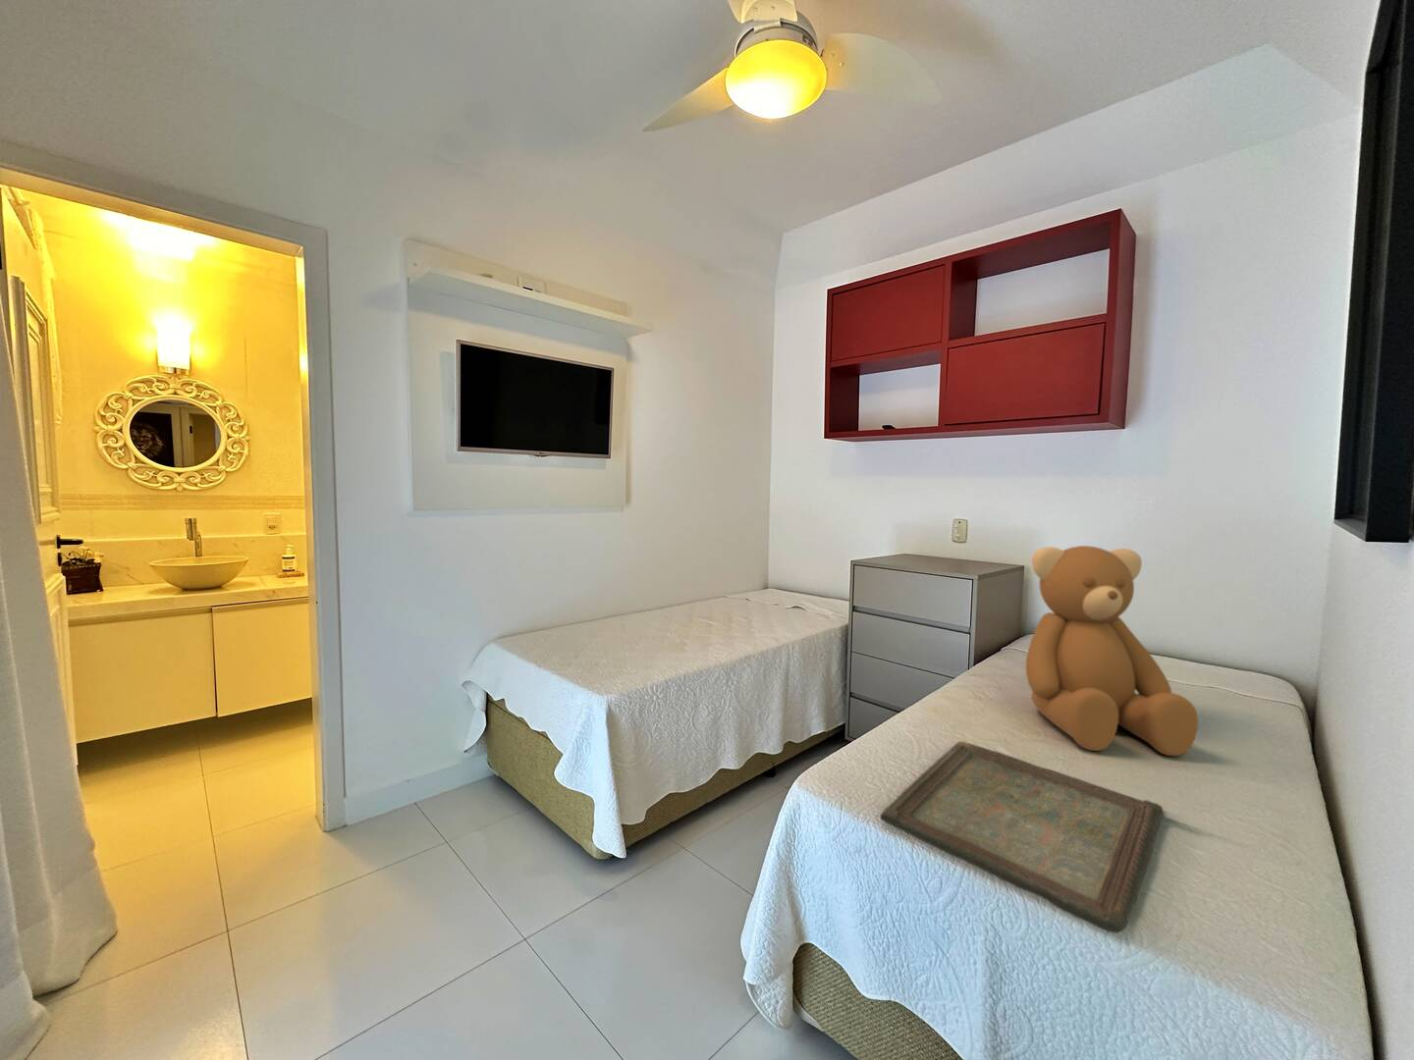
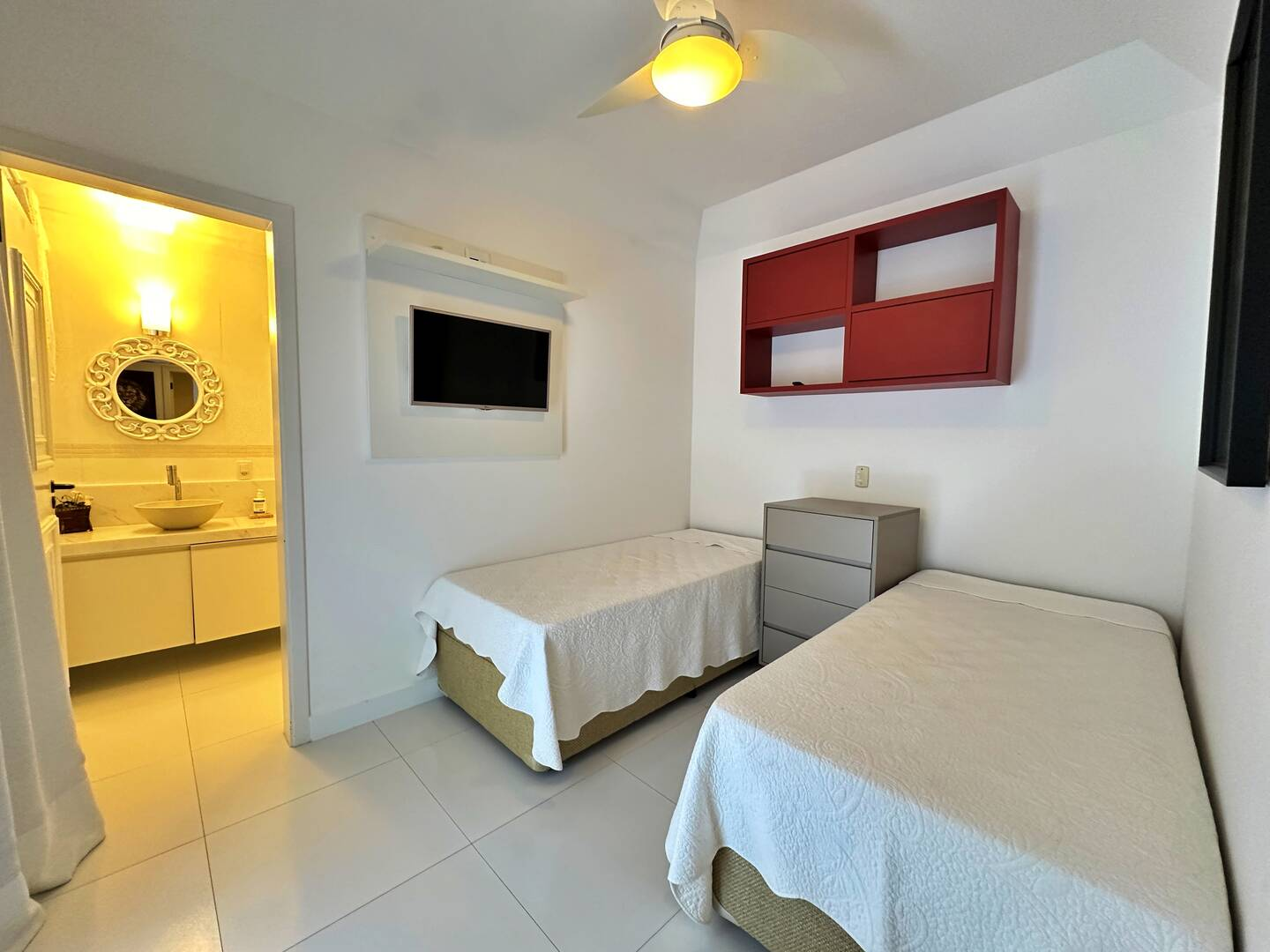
- serving tray [878,740,1163,933]
- teddy bear [1025,544,1199,757]
